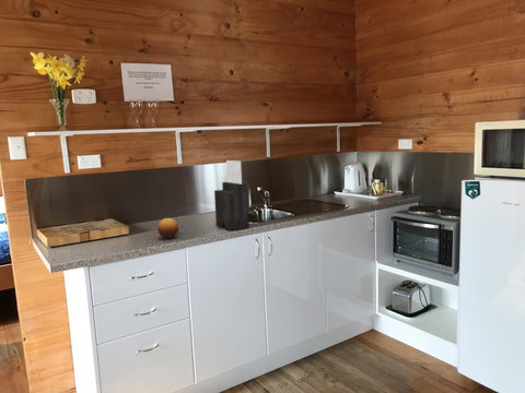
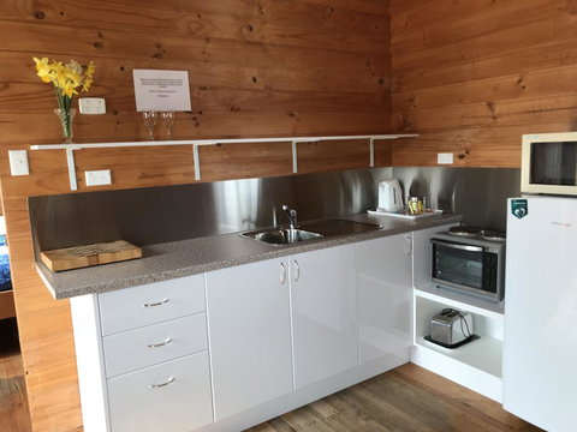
- fruit [156,217,179,239]
- knife block [213,159,249,231]
